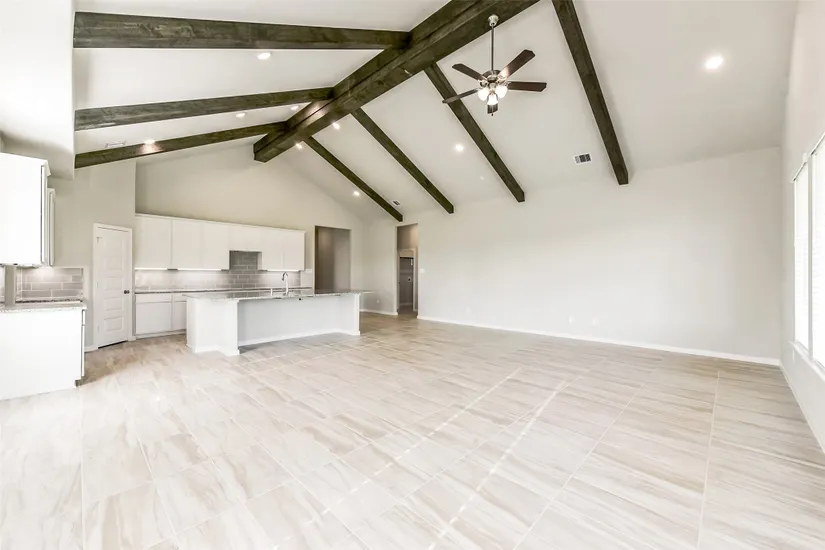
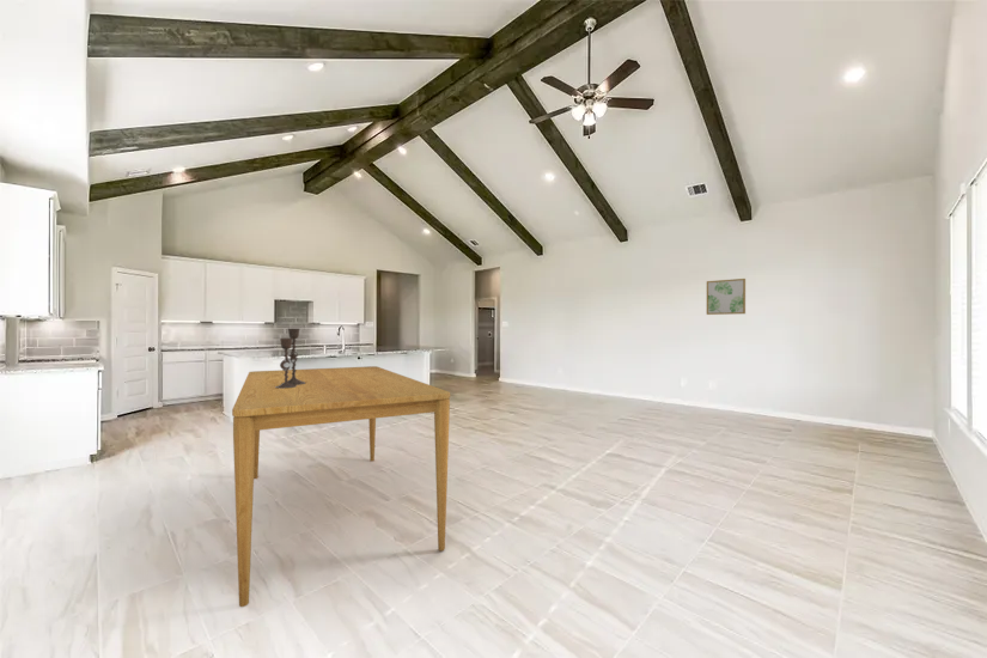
+ candlestick [275,328,305,389]
+ dining table [231,365,451,608]
+ wall art [706,278,747,316]
